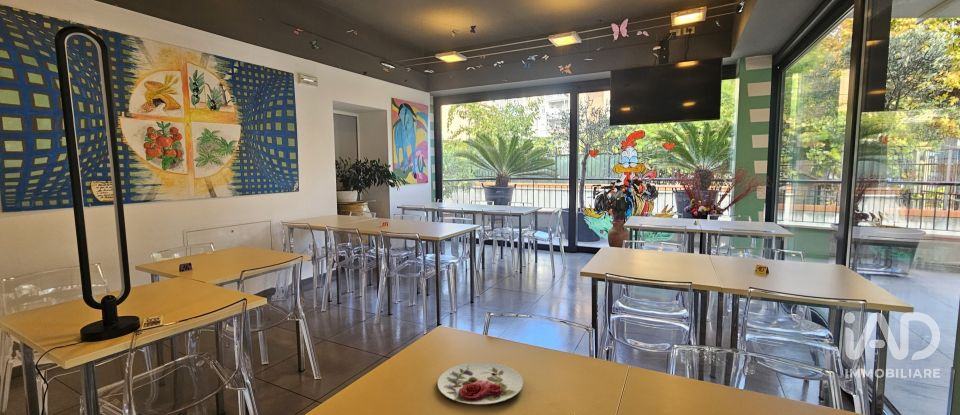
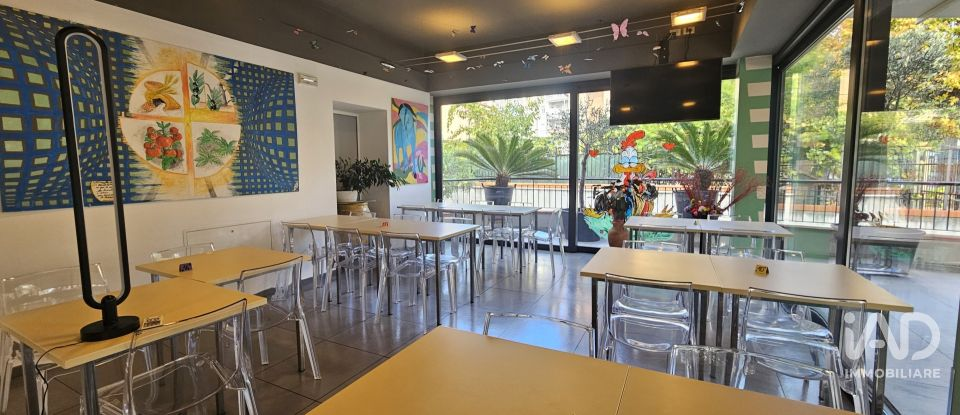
- plate [437,361,524,405]
